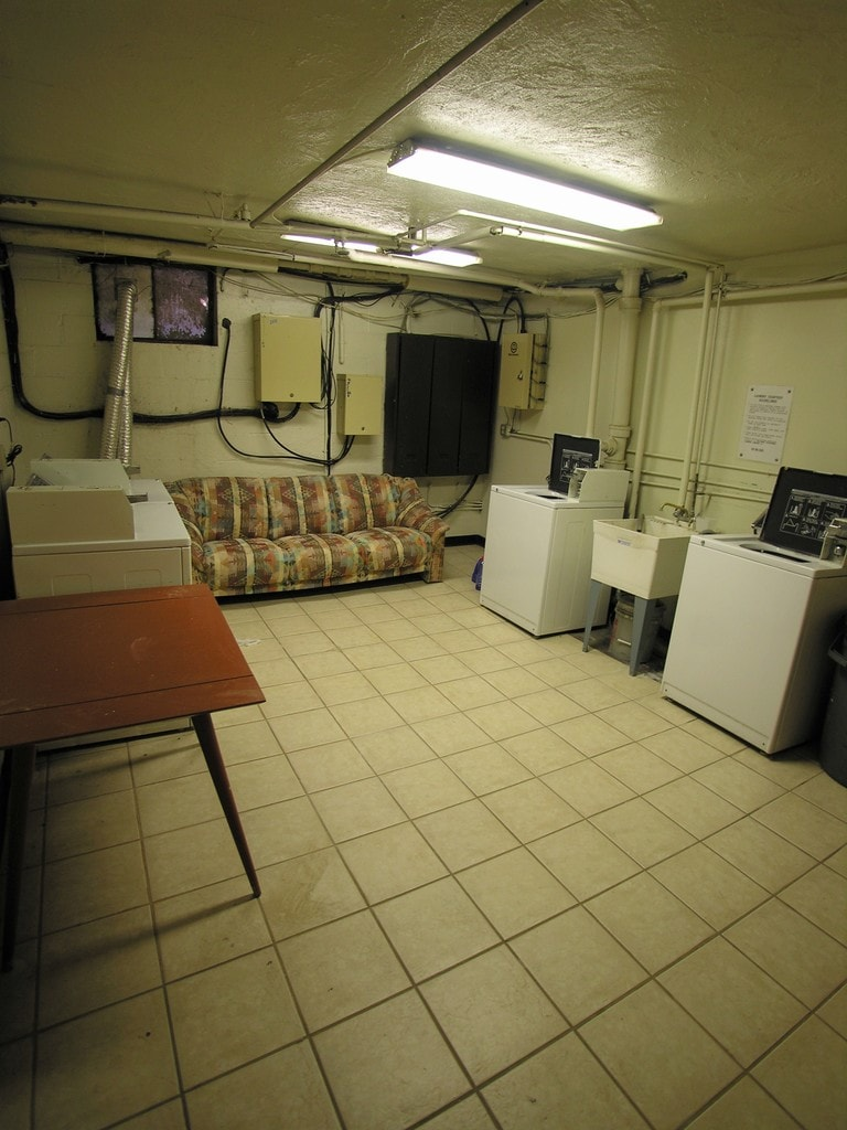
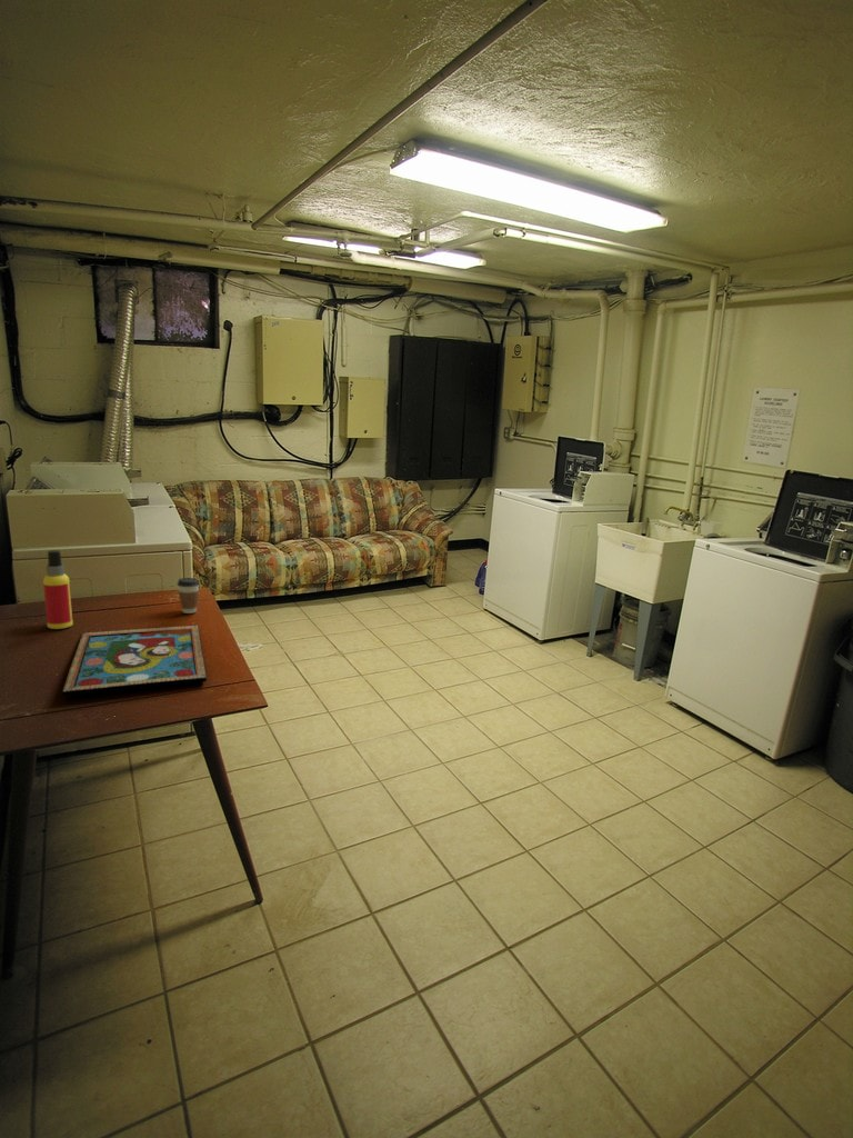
+ framed painting [61,625,208,697]
+ spray bottle [42,549,74,630]
+ coffee cup [177,577,200,615]
